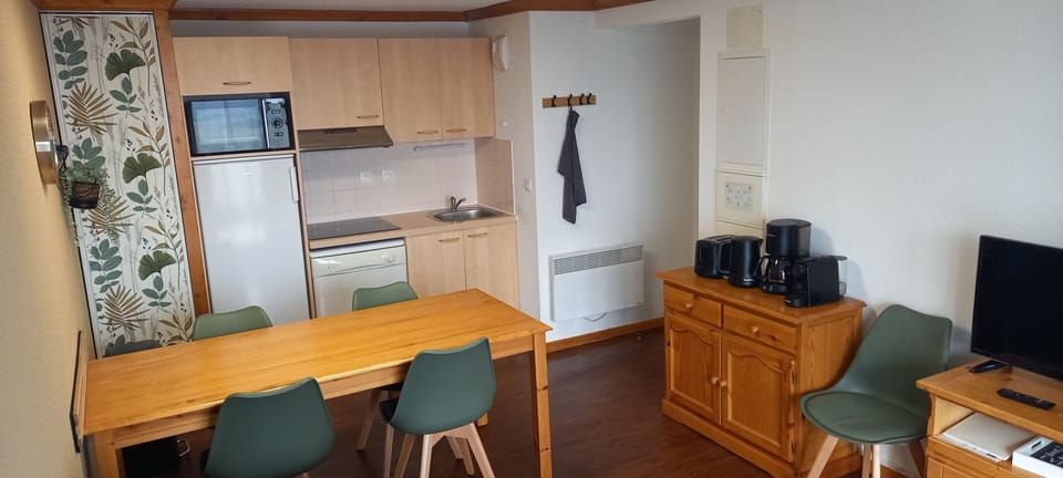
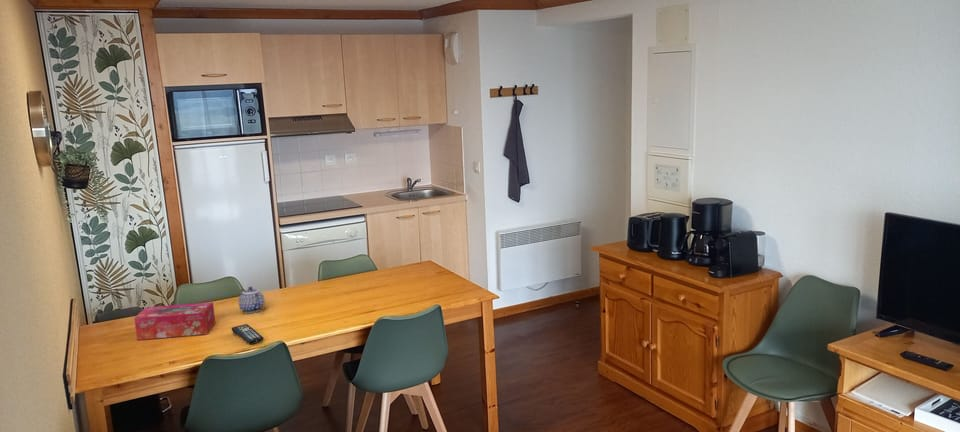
+ teapot [237,286,266,314]
+ remote control [231,323,265,345]
+ tissue box [133,301,216,341]
